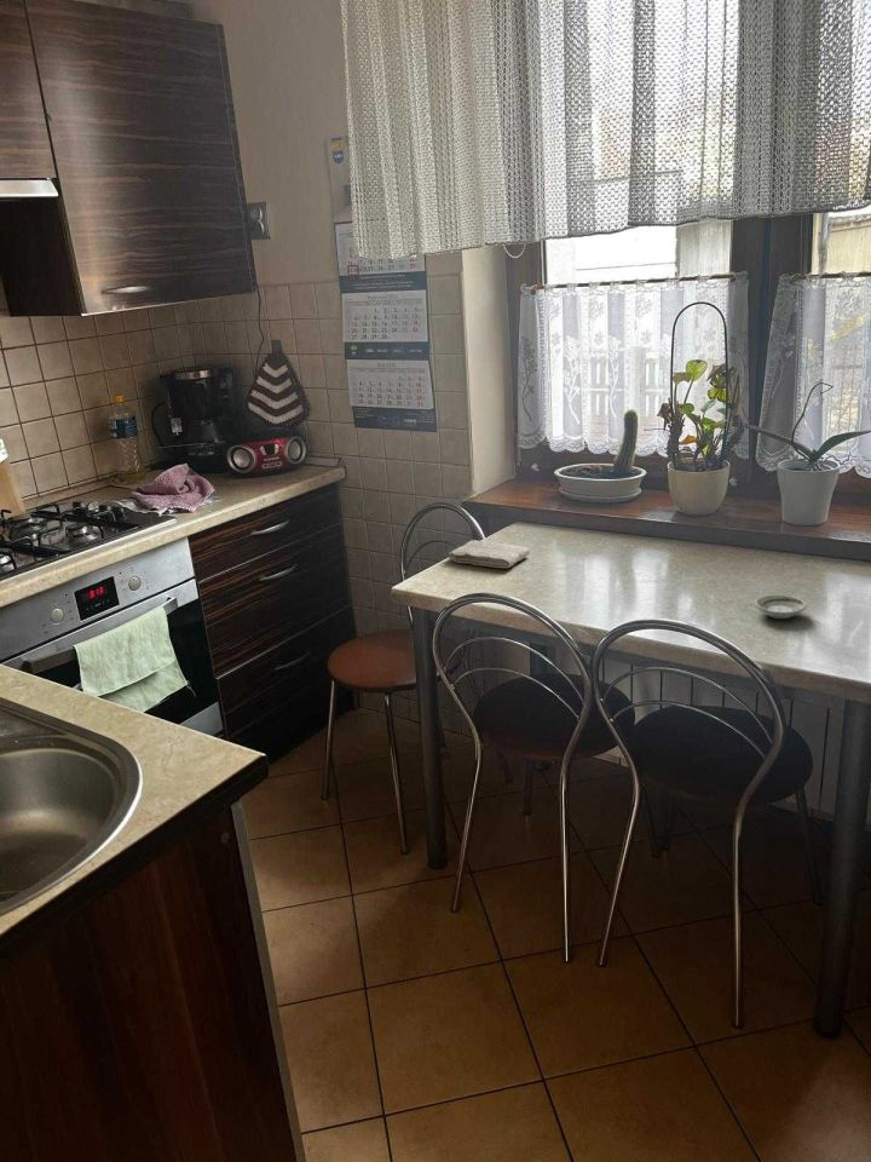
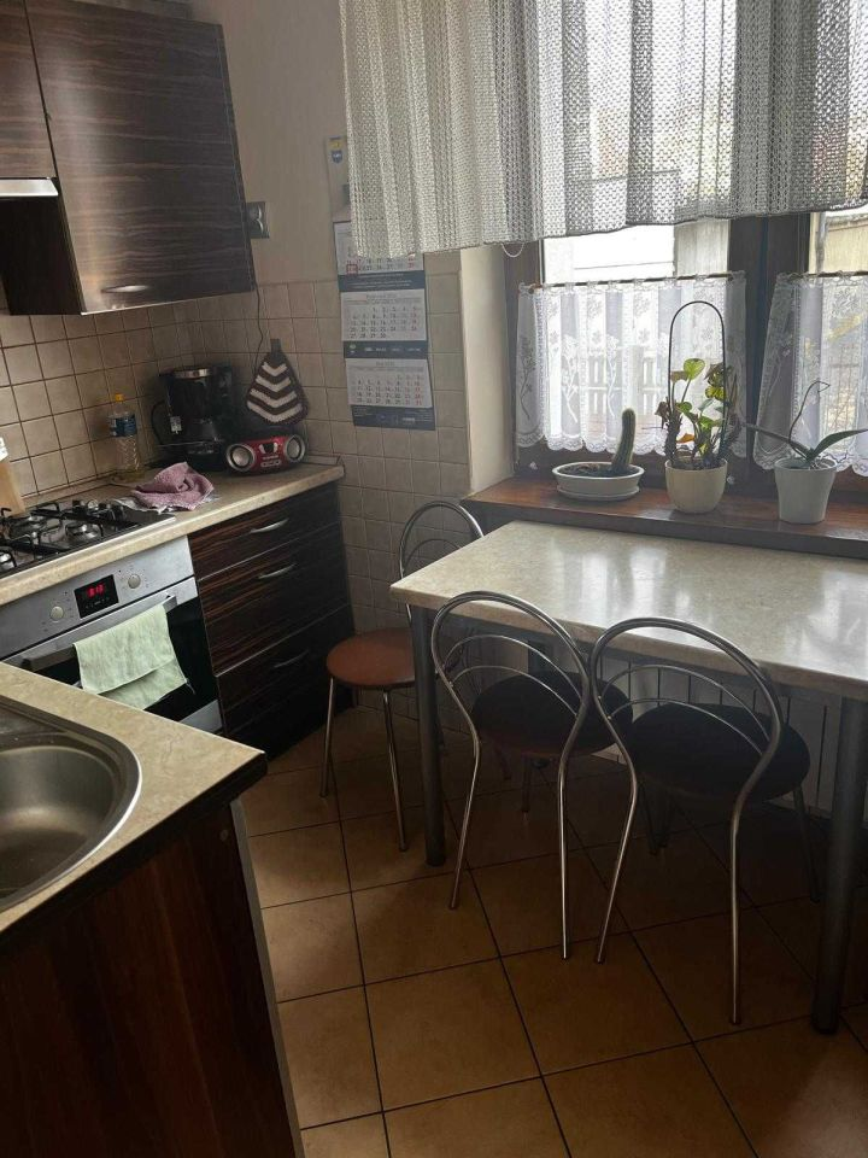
- saucer [754,593,807,620]
- washcloth [448,539,531,569]
